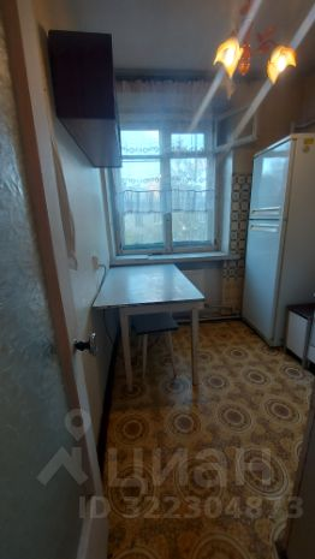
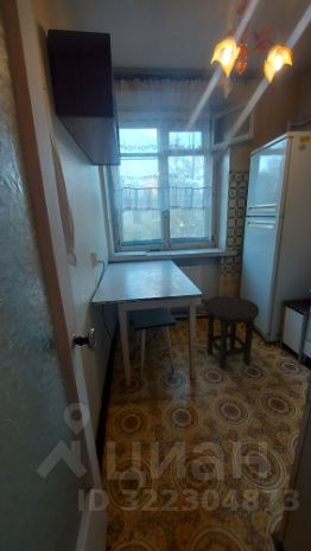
+ stool [203,295,260,371]
